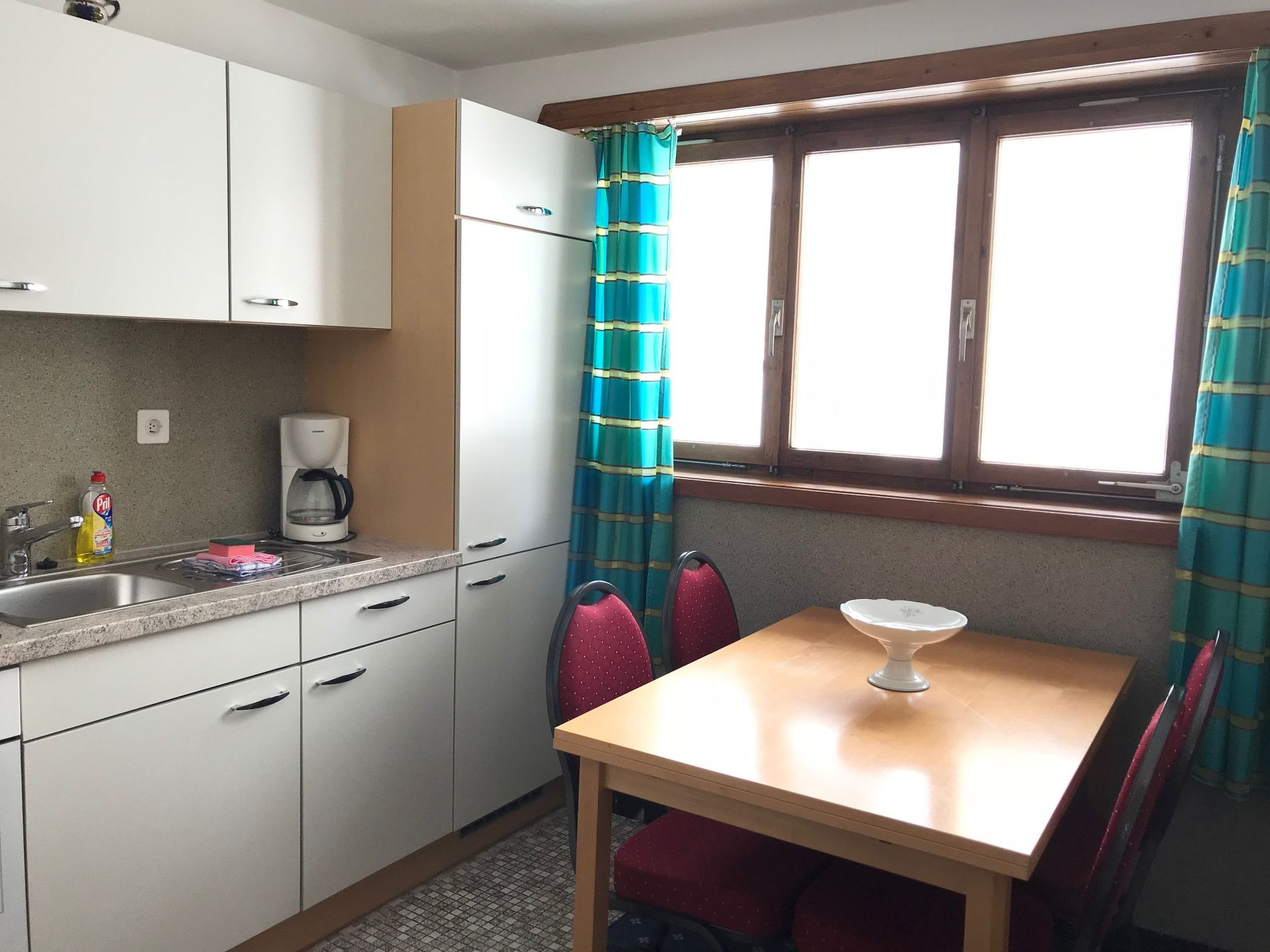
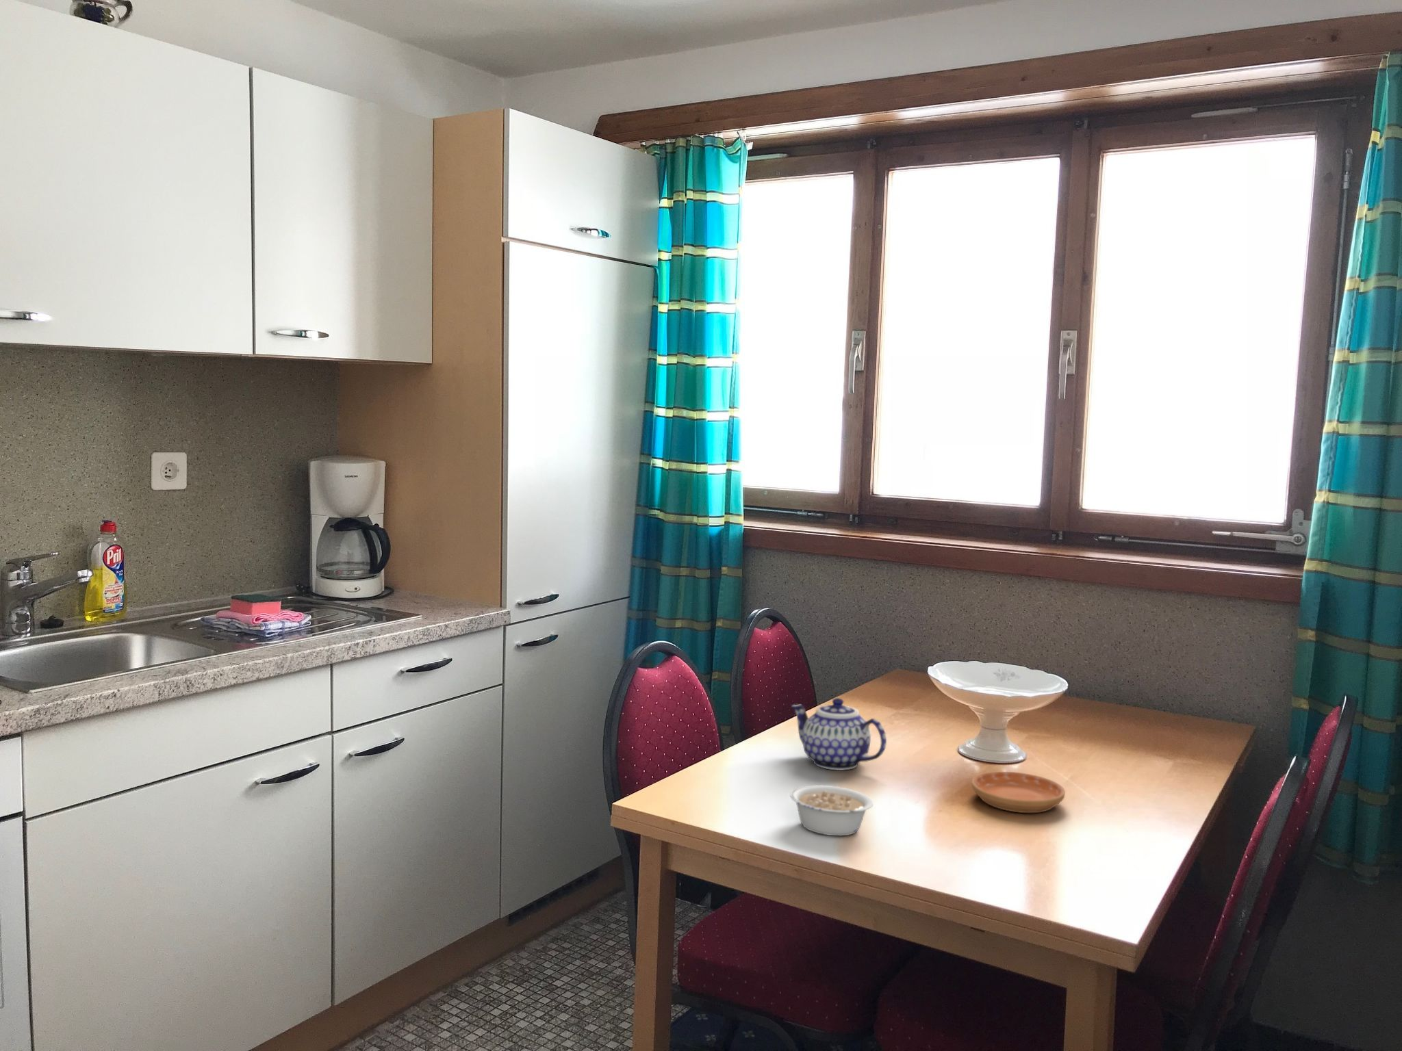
+ teapot [790,698,888,772]
+ legume [789,785,873,836]
+ saucer [970,772,1066,814]
